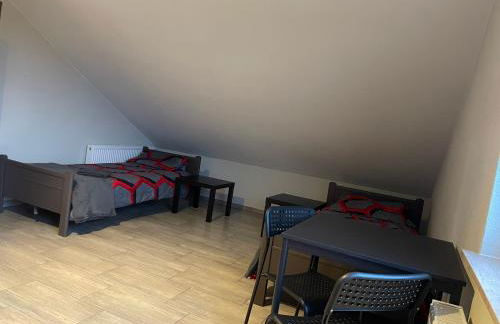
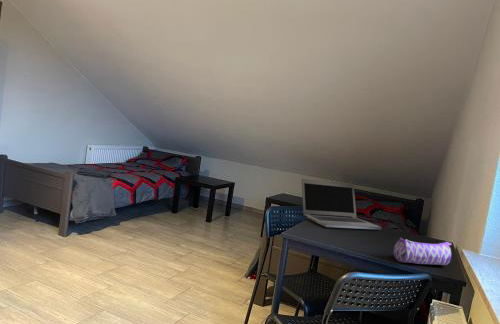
+ pencil case [393,237,453,266]
+ laptop [301,178,383,231]
